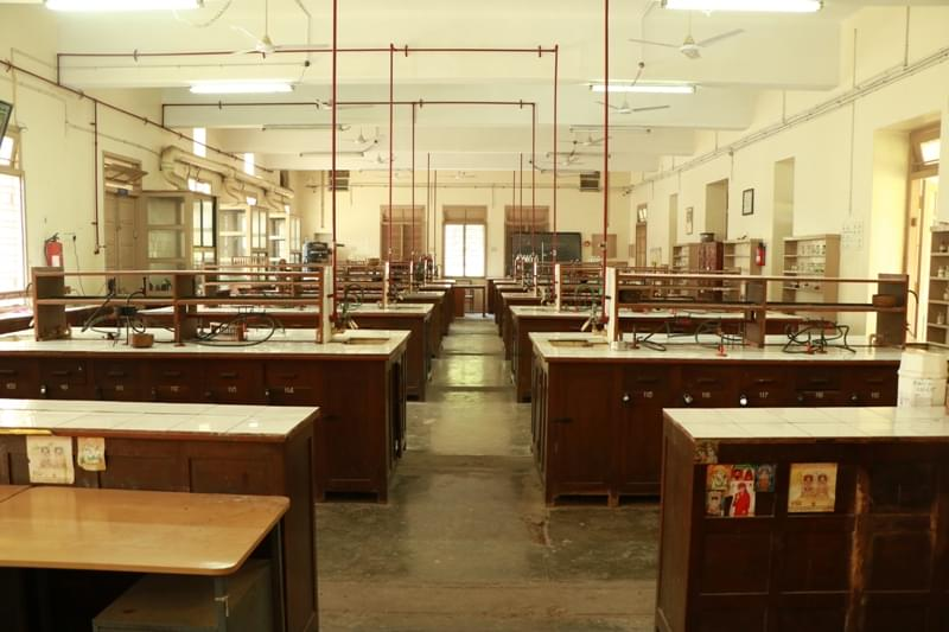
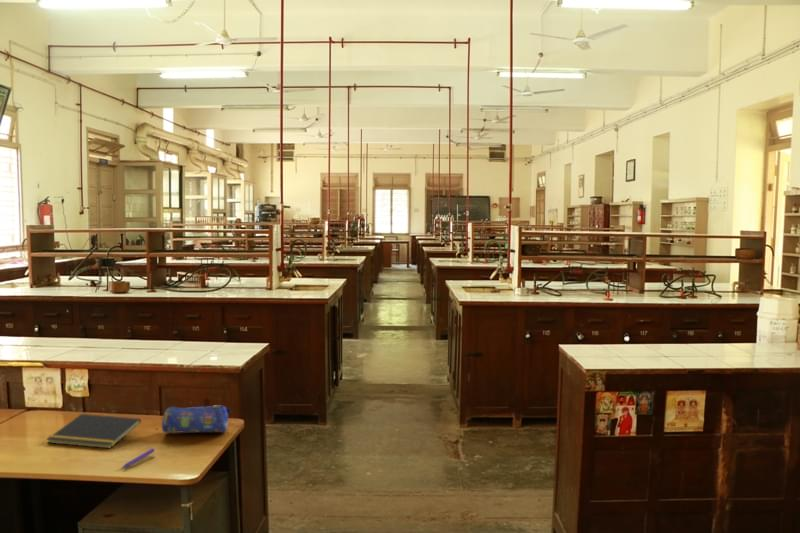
+ pencil case [161,404,232,434]
+ pen [121,447,156,469]
+ notepad [46,413,142,449]
